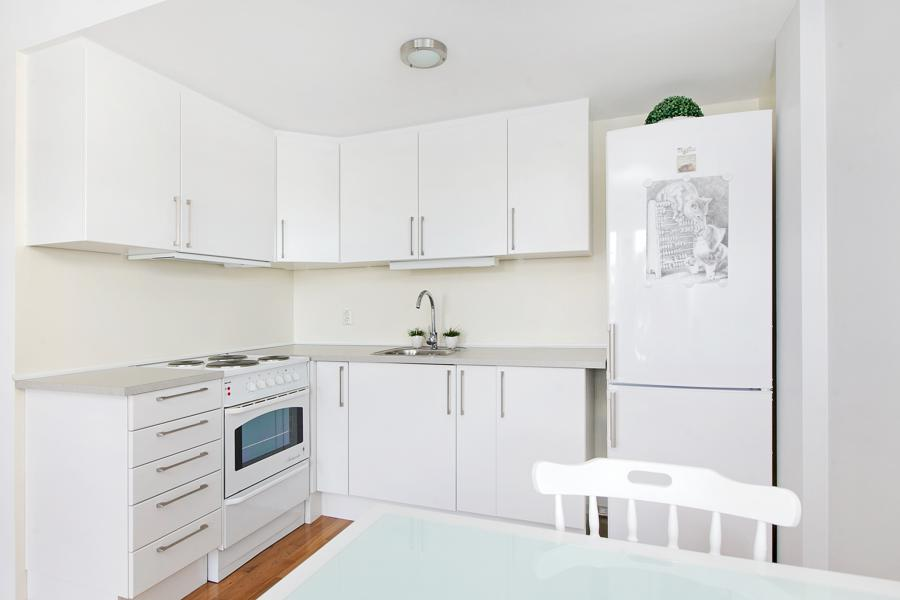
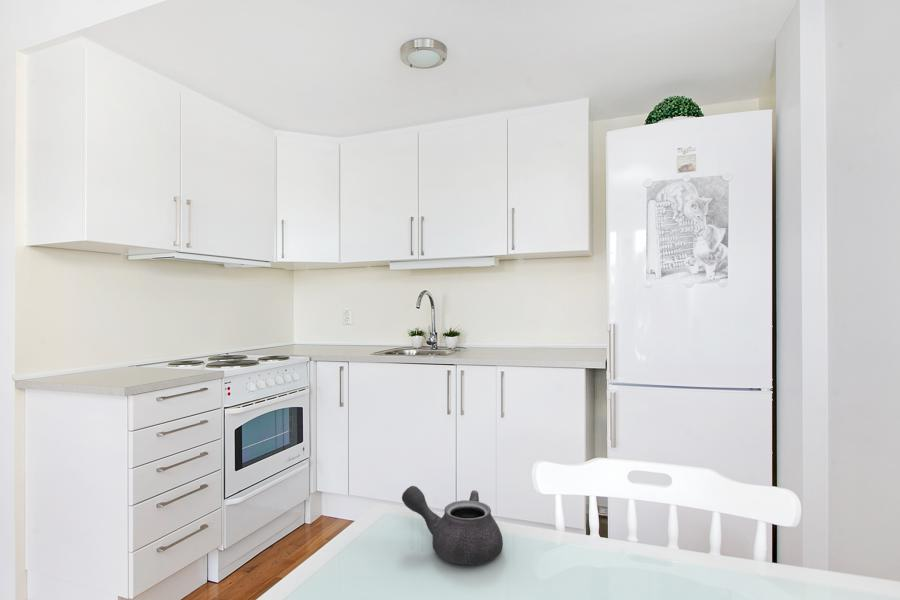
+ teapot [401,485,504,566]
